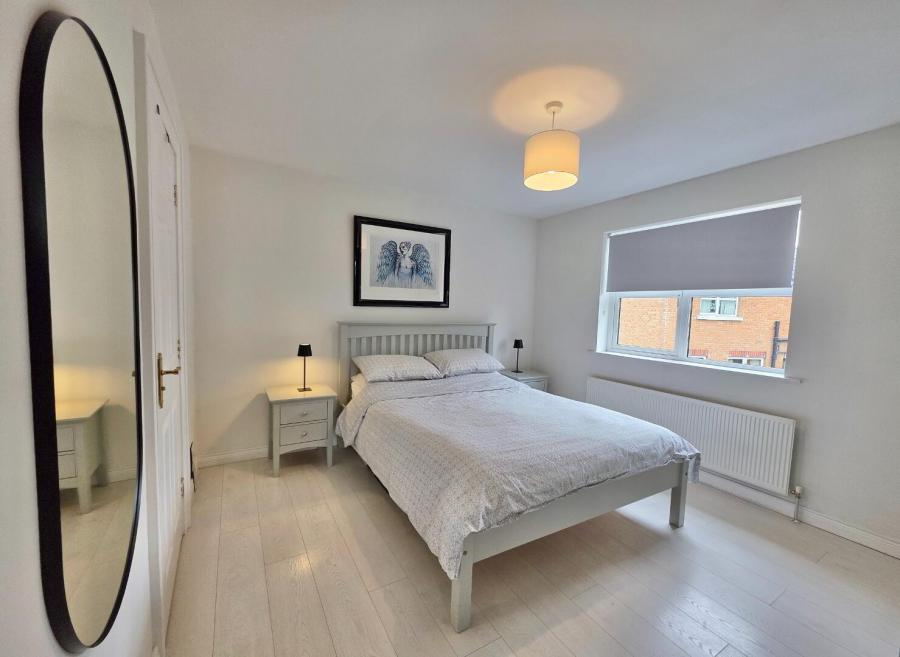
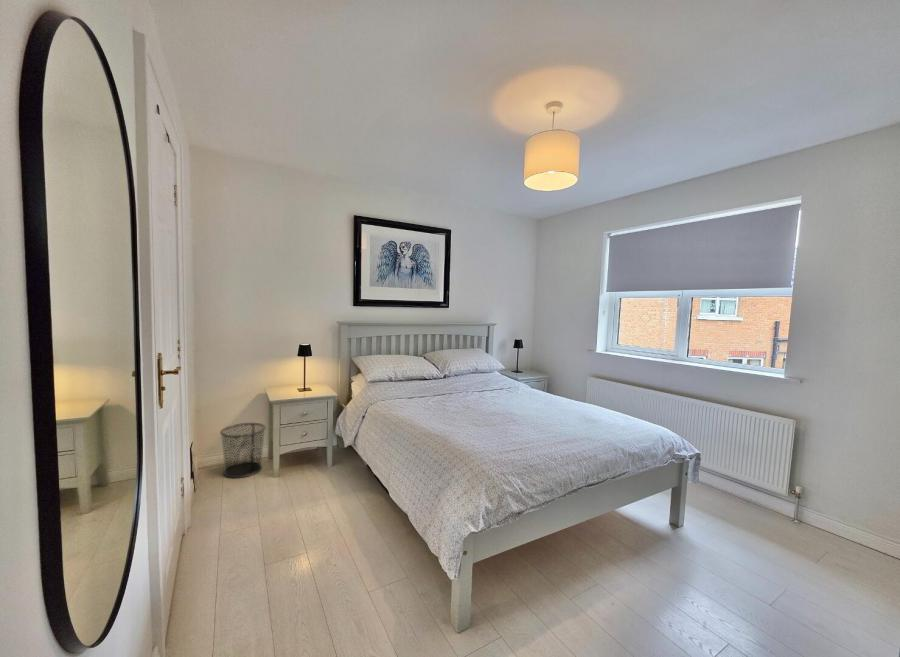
+ waste bin [219,422,267,479]
